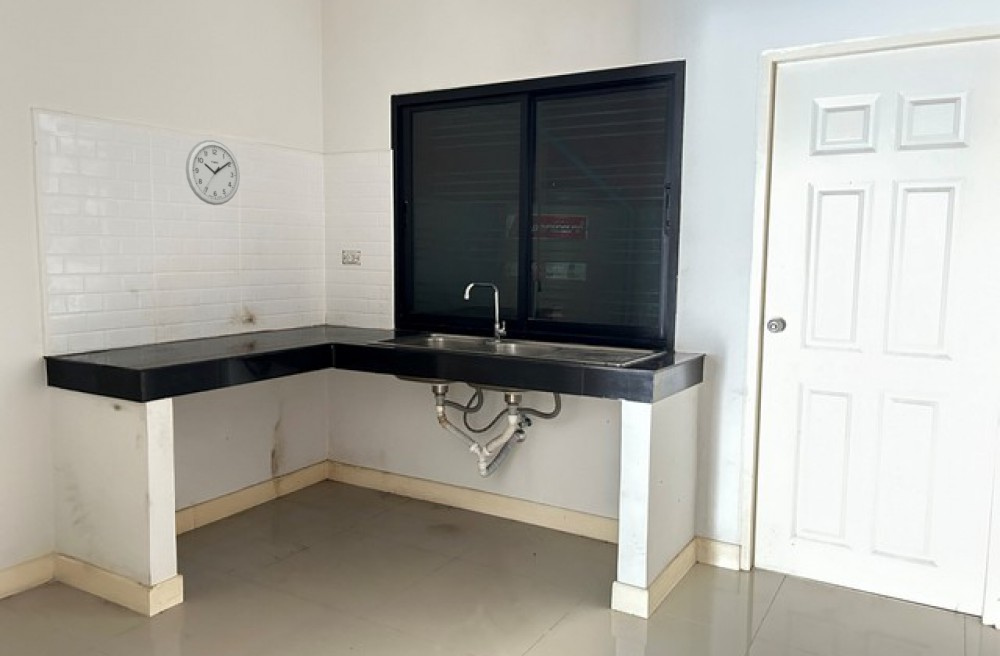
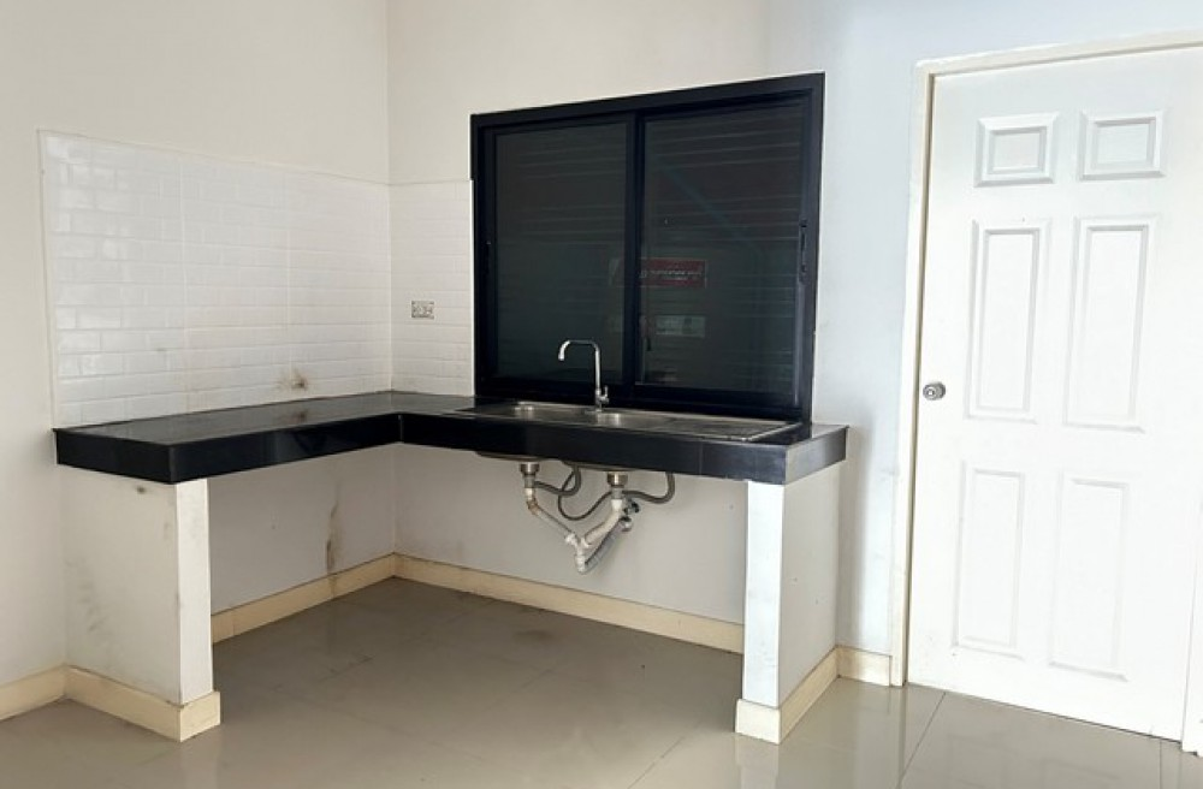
- wall clock [185,139,241,206]
